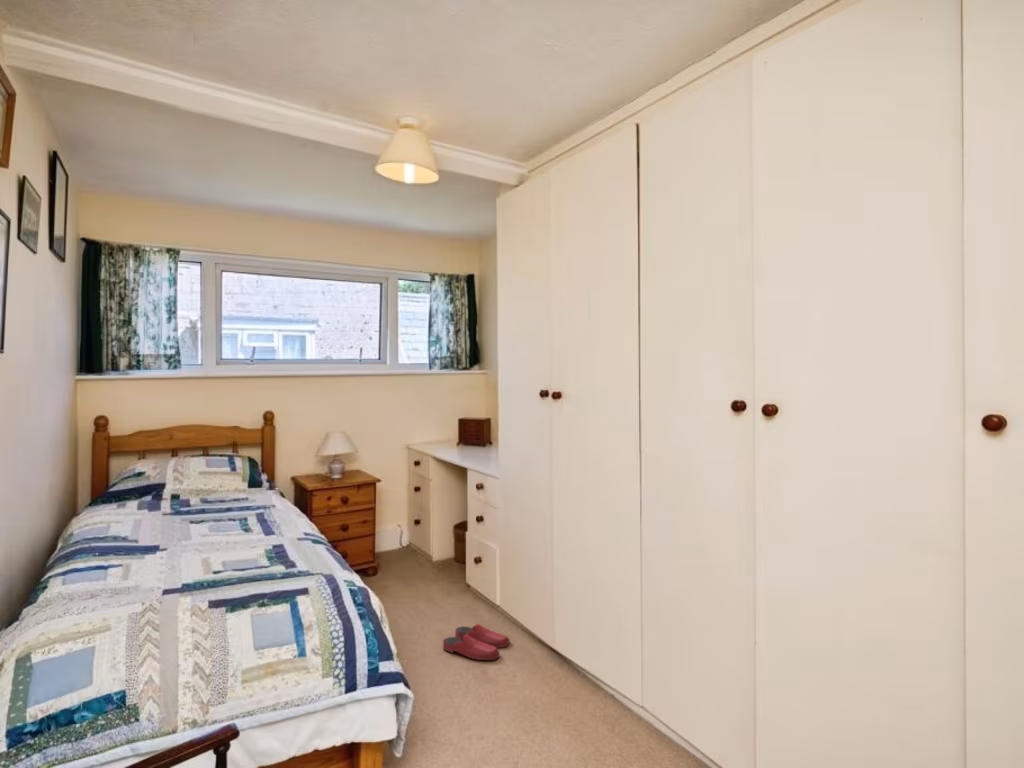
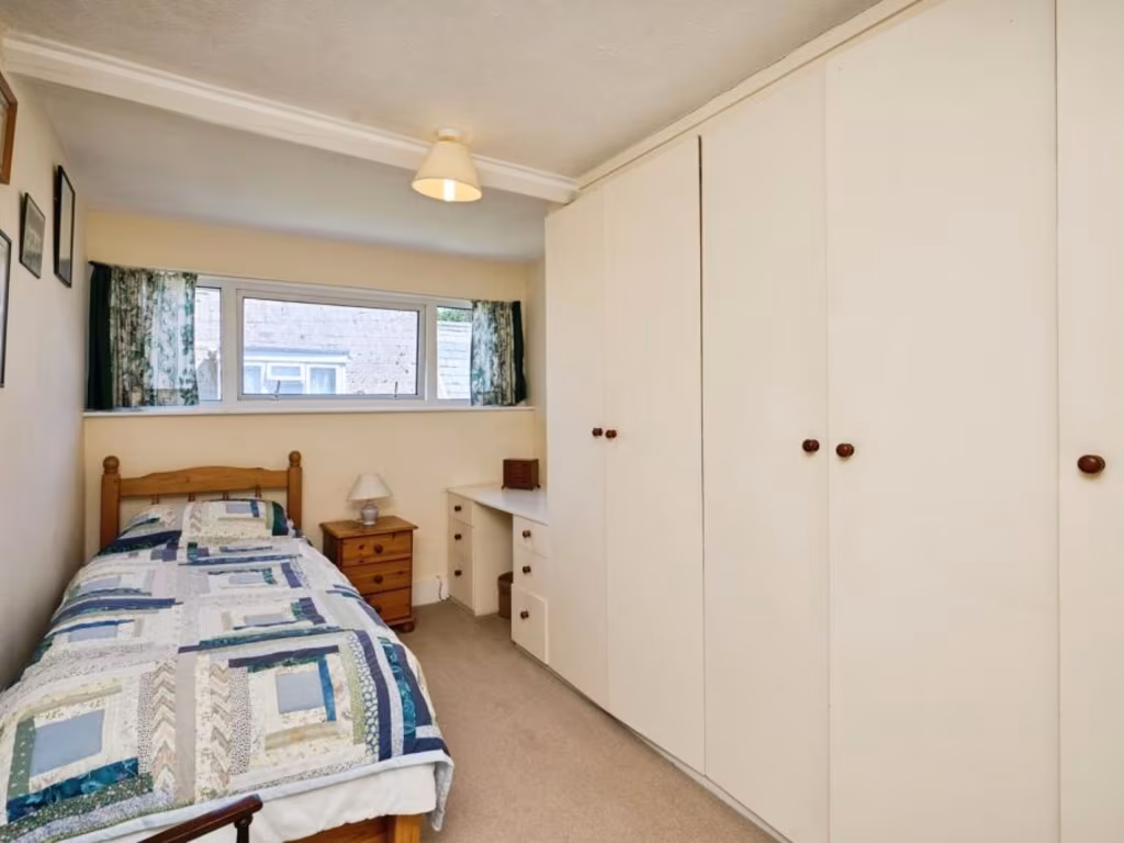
- slippers [442,623,510,661]
